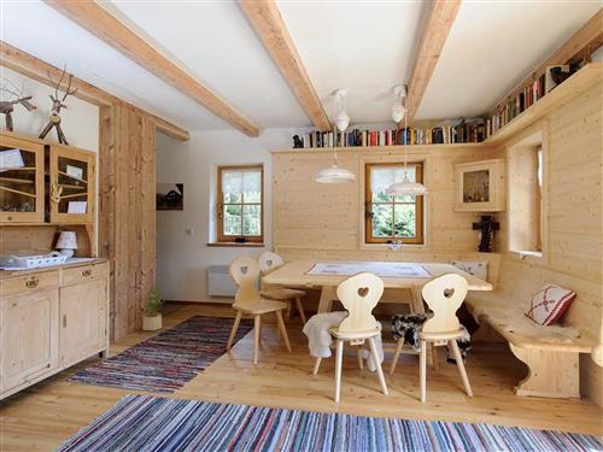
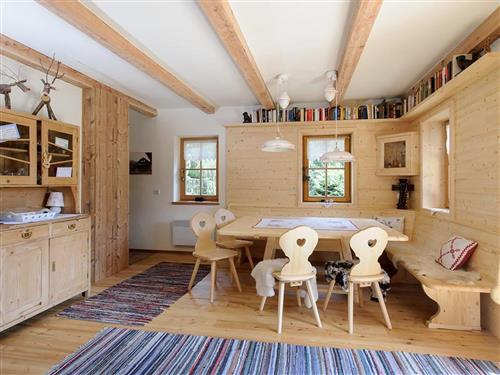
- potted plant [141,283,166,331]
